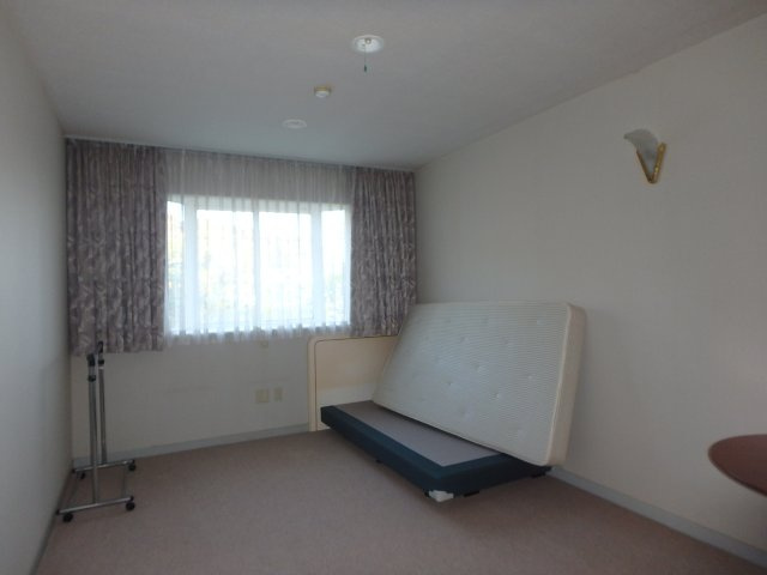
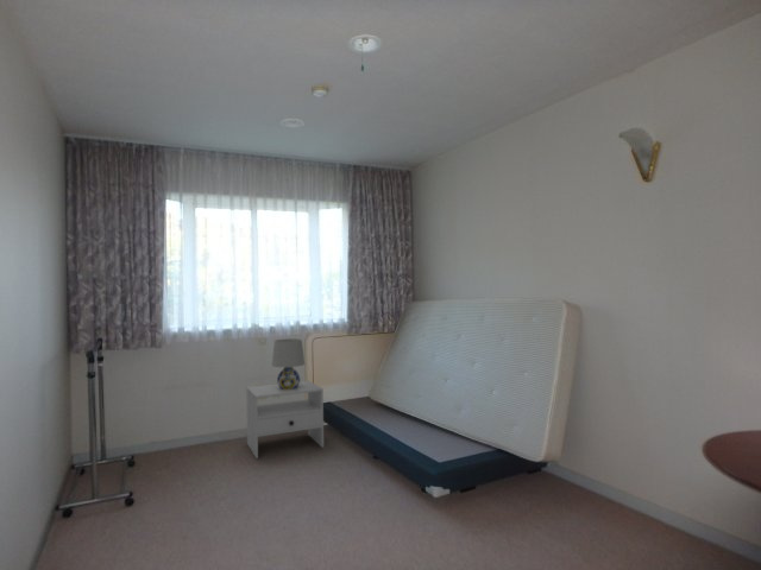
+ table lamp [271,337,306,390]
+ nightstand [245,380,325,460]
